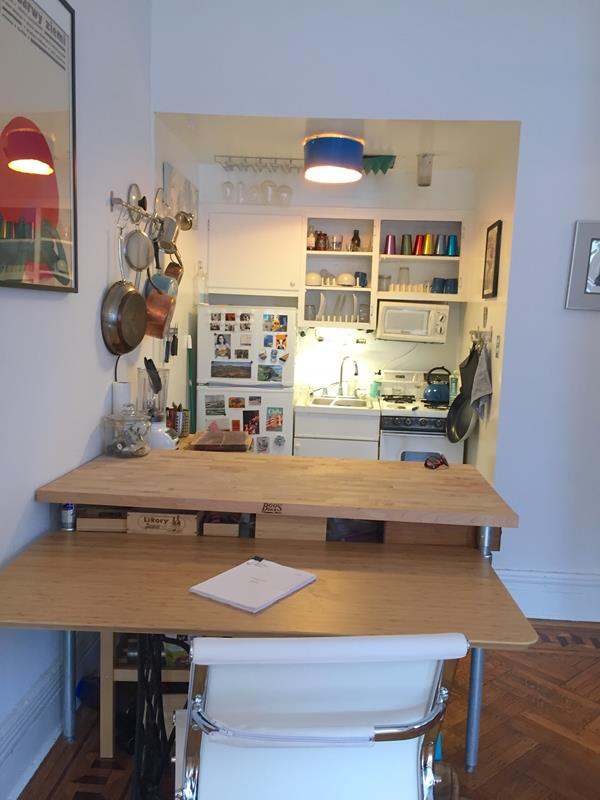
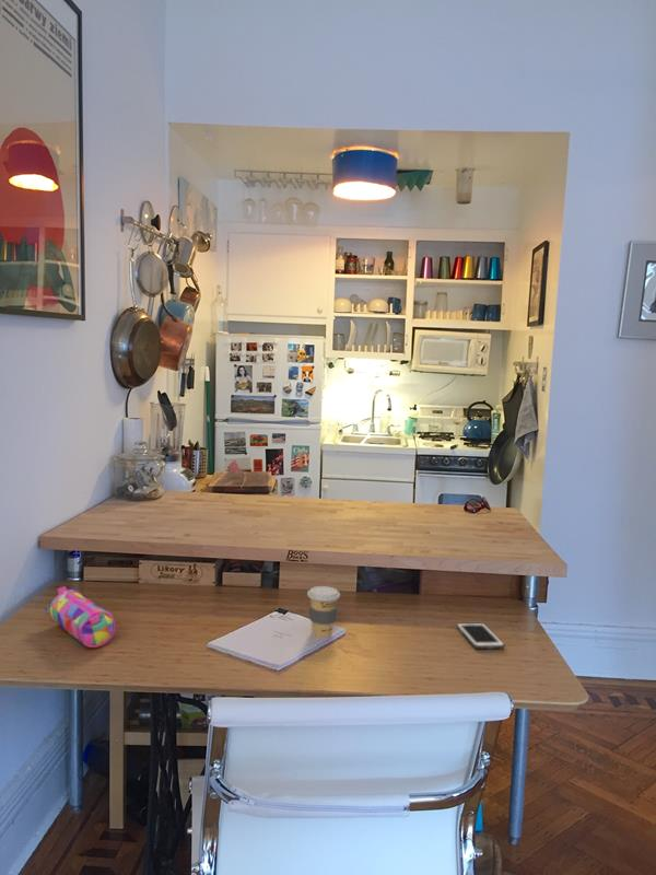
+ pencil case [44,585,116,649]
+ cell phone [456,622,505,650]
+ coffee cup [306,585,341,638]
